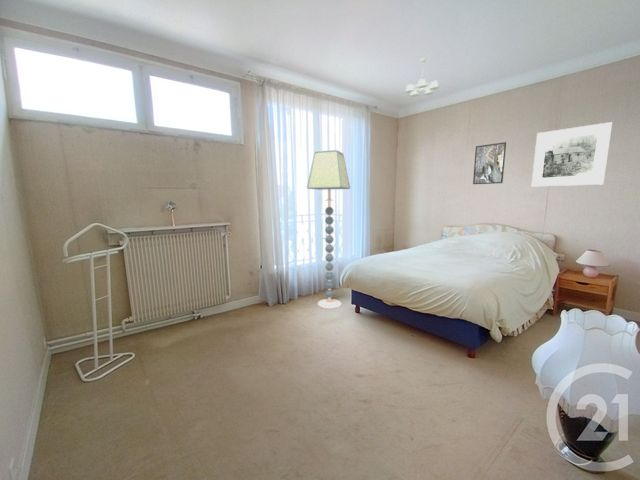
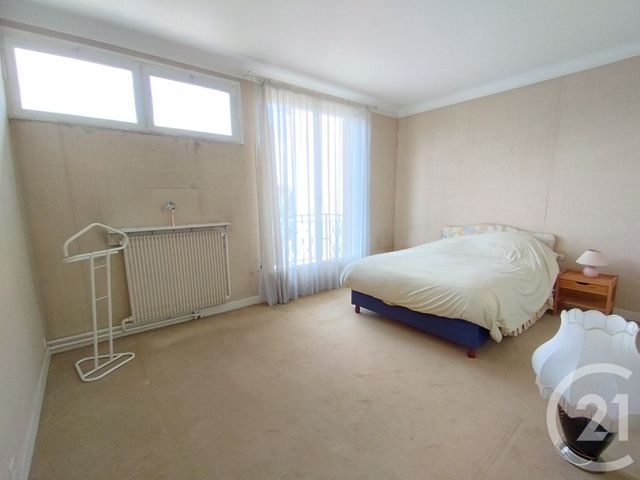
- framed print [472,141,507,185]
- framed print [531,121,613,187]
- floor lamp [306,149,351,310]
- ceiling light fixture [404,57,440,98]
